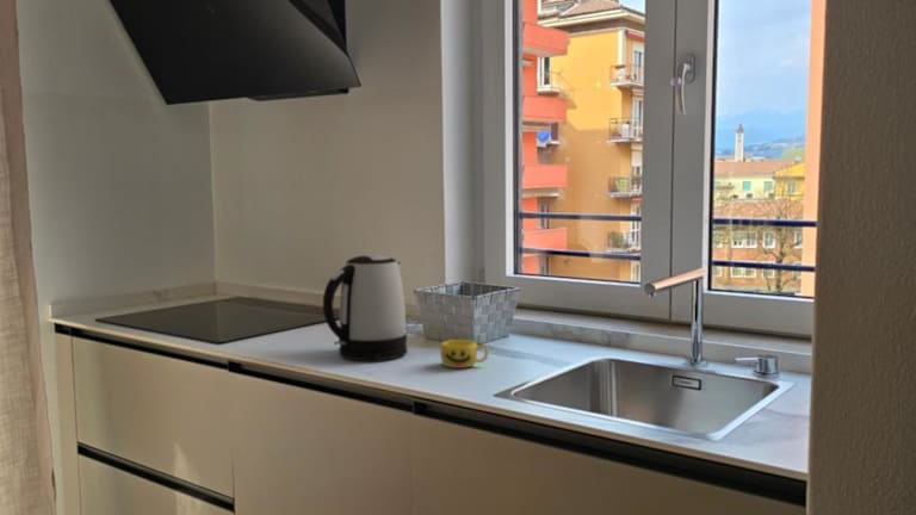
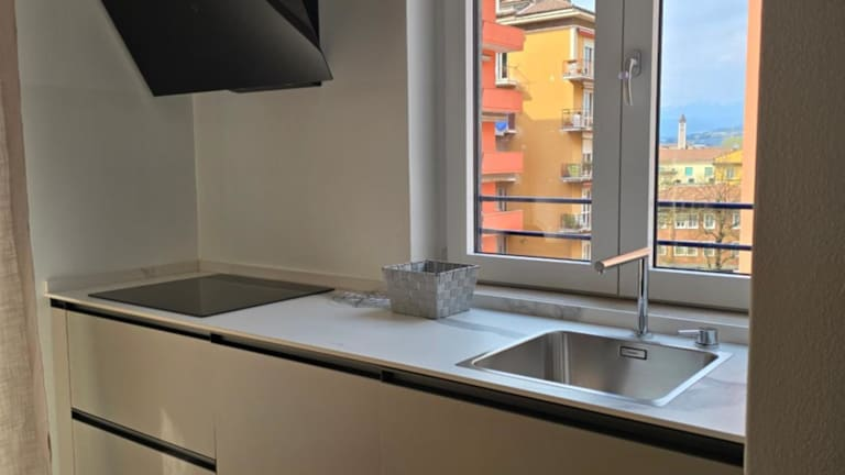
- kettle [322,254,409,362]
- cup [439,339,489,370]
